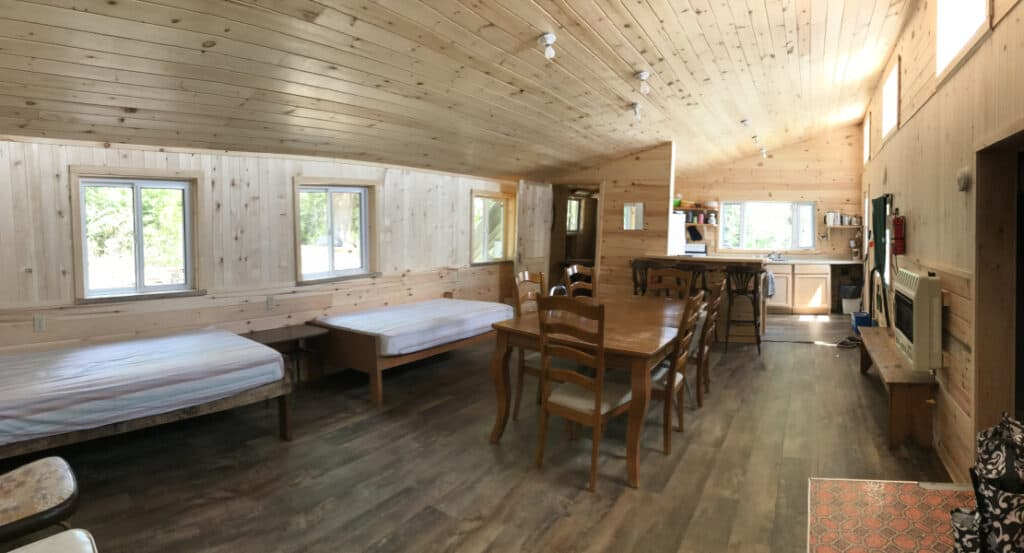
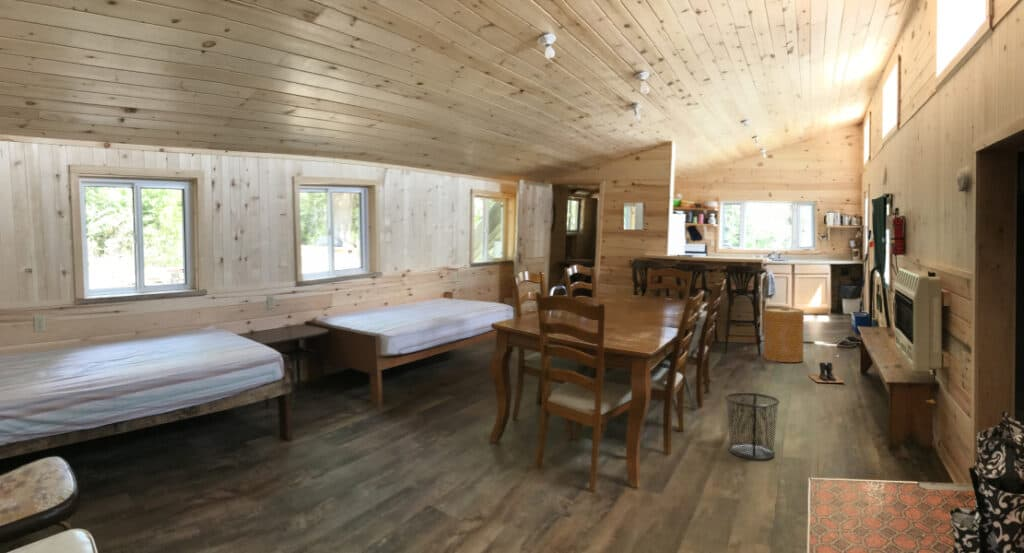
+ basket [763,307,805,363]
+ waste bin [724,392,781,460]
+ boots [808,362,846,384]
